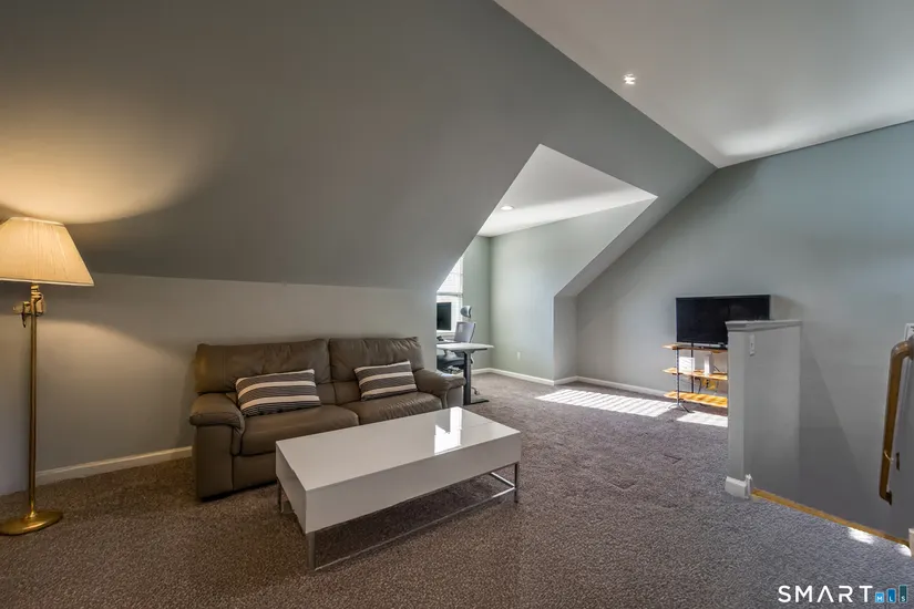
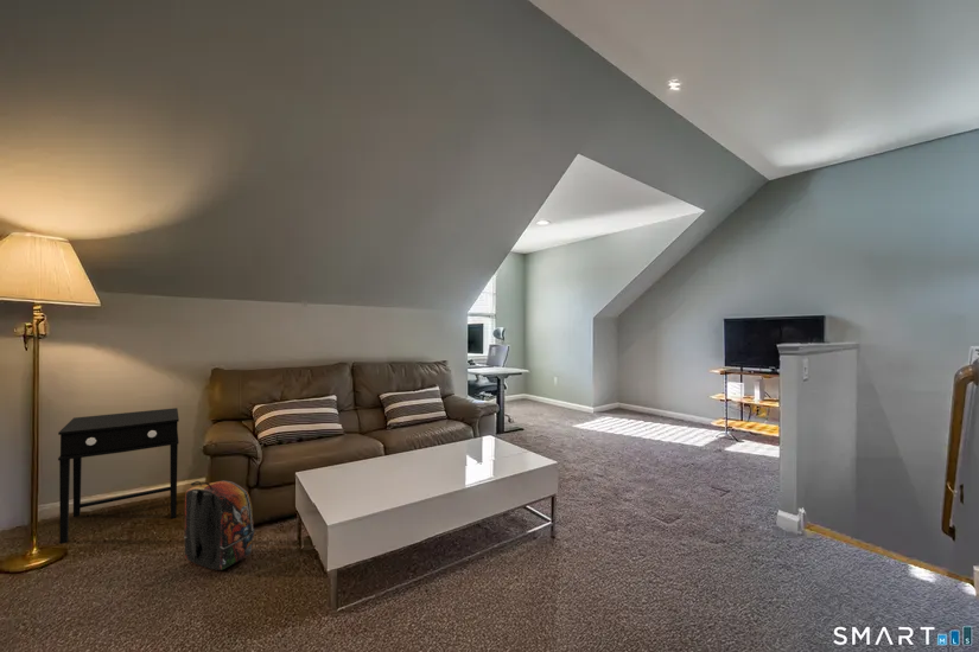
+ backpack [183,479,255,571]
+ side table [57,407,180,545]
